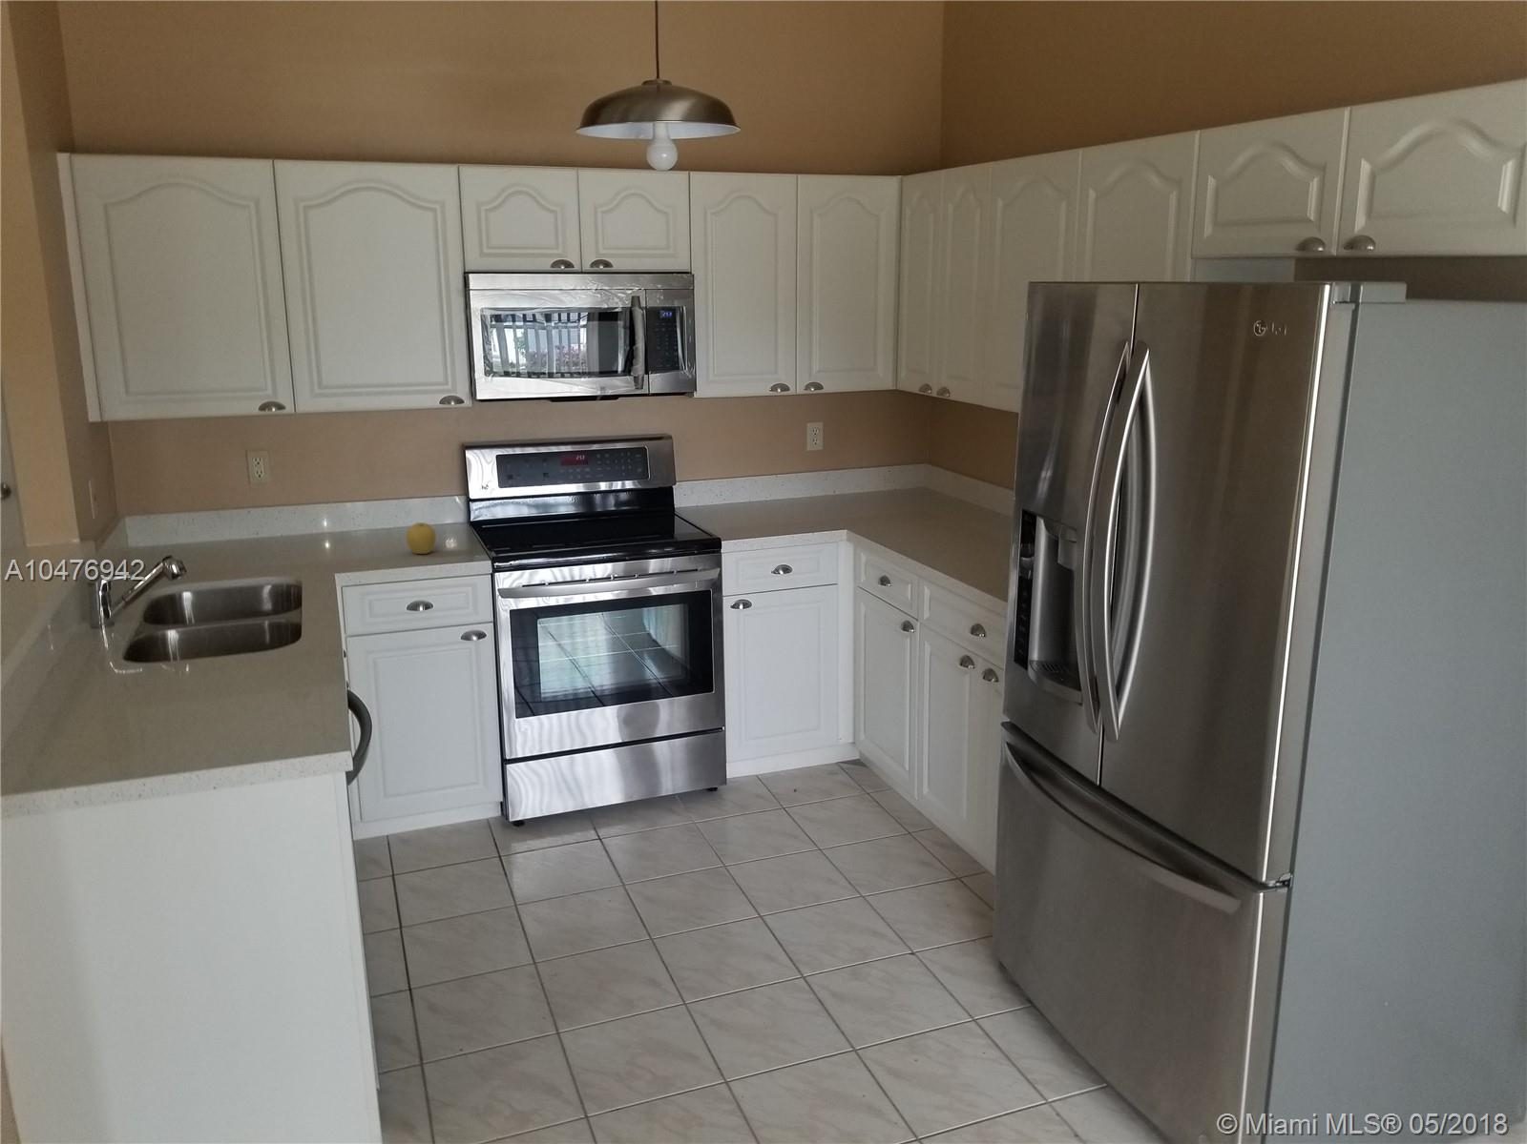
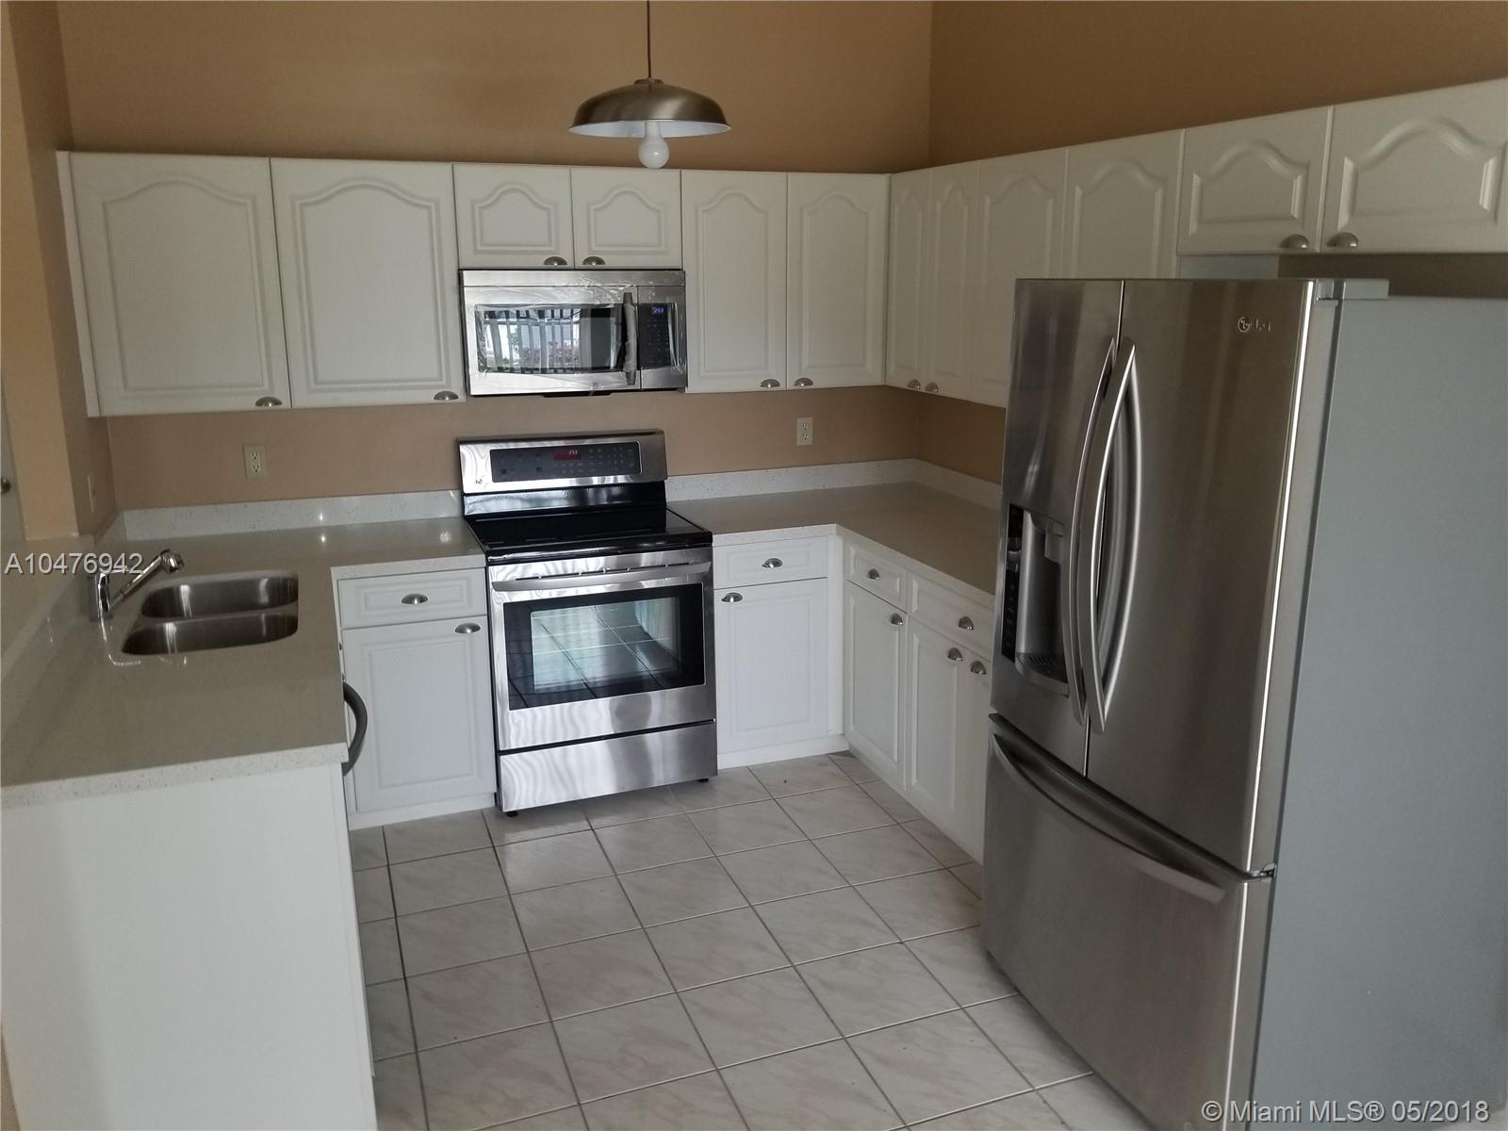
- fruit [405,522,438,555]
